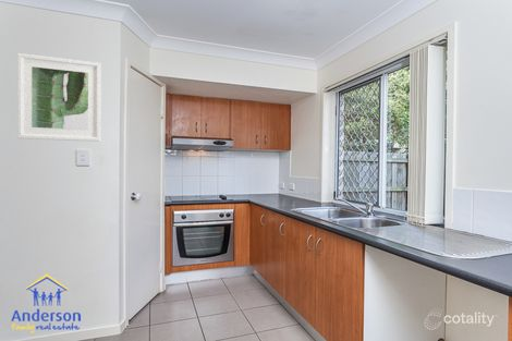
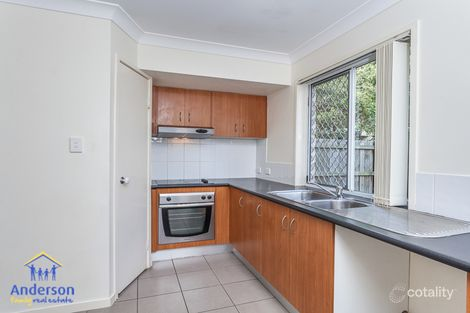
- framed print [16,52,102,143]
